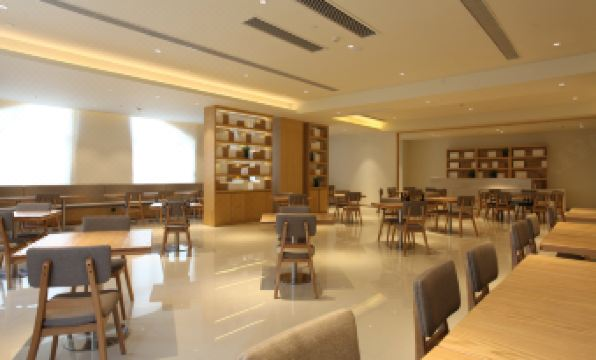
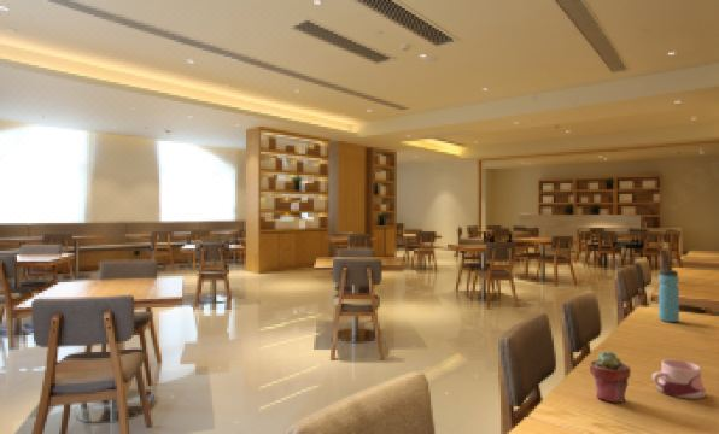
+ potted succulent [589,350,632,404]
+ water bottle [657,265,680,323]
+ mug [650,358,707,400]
